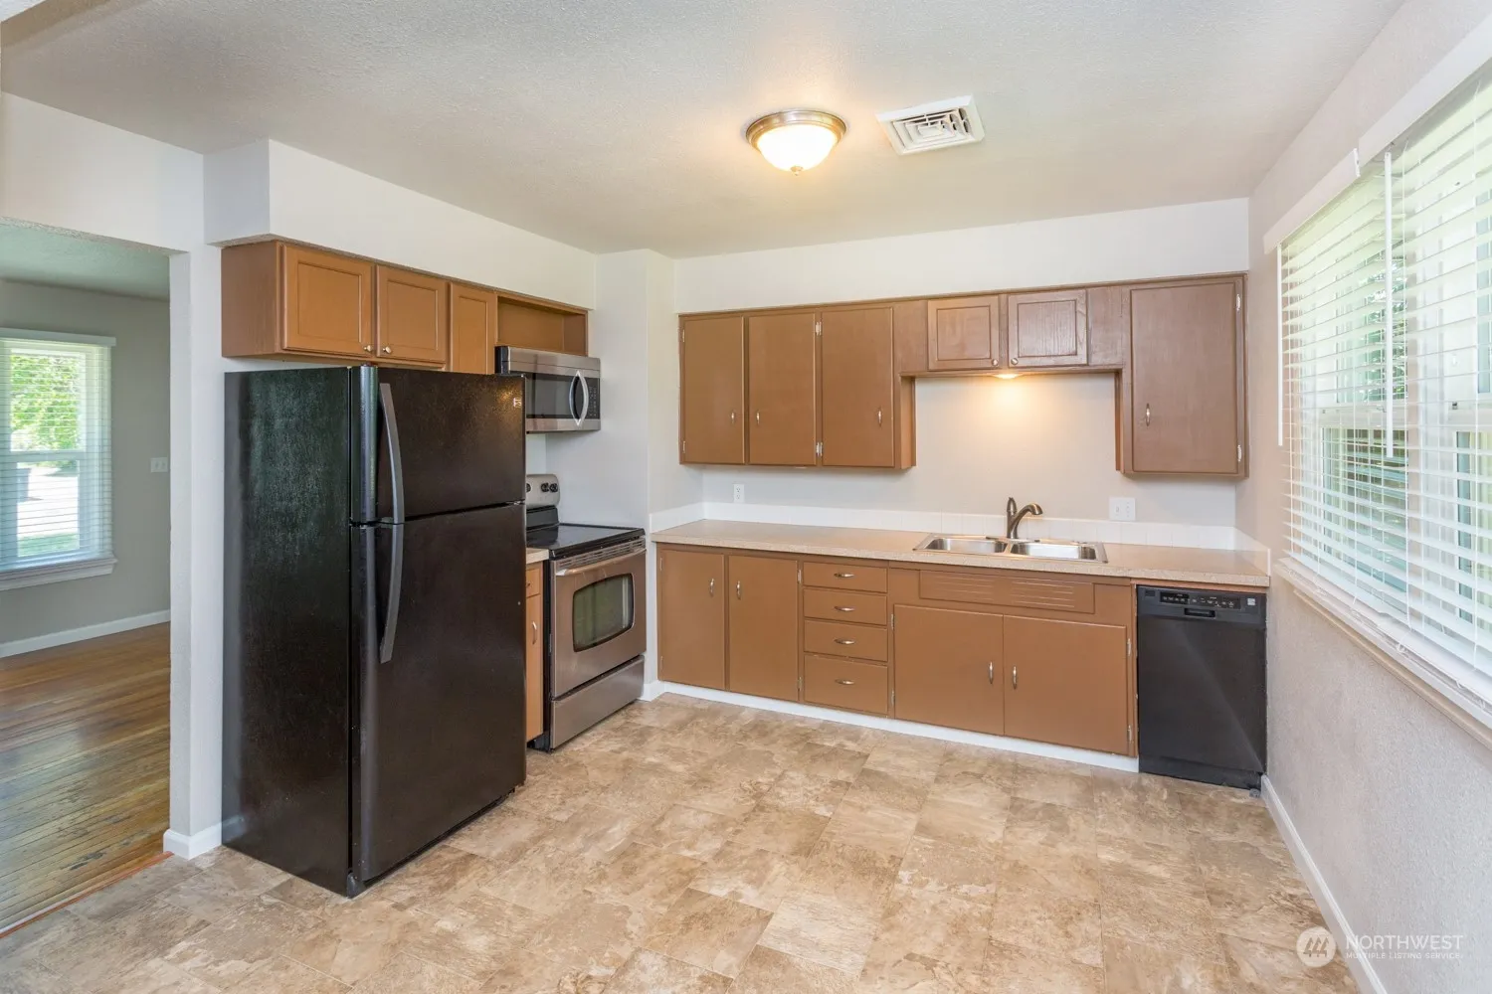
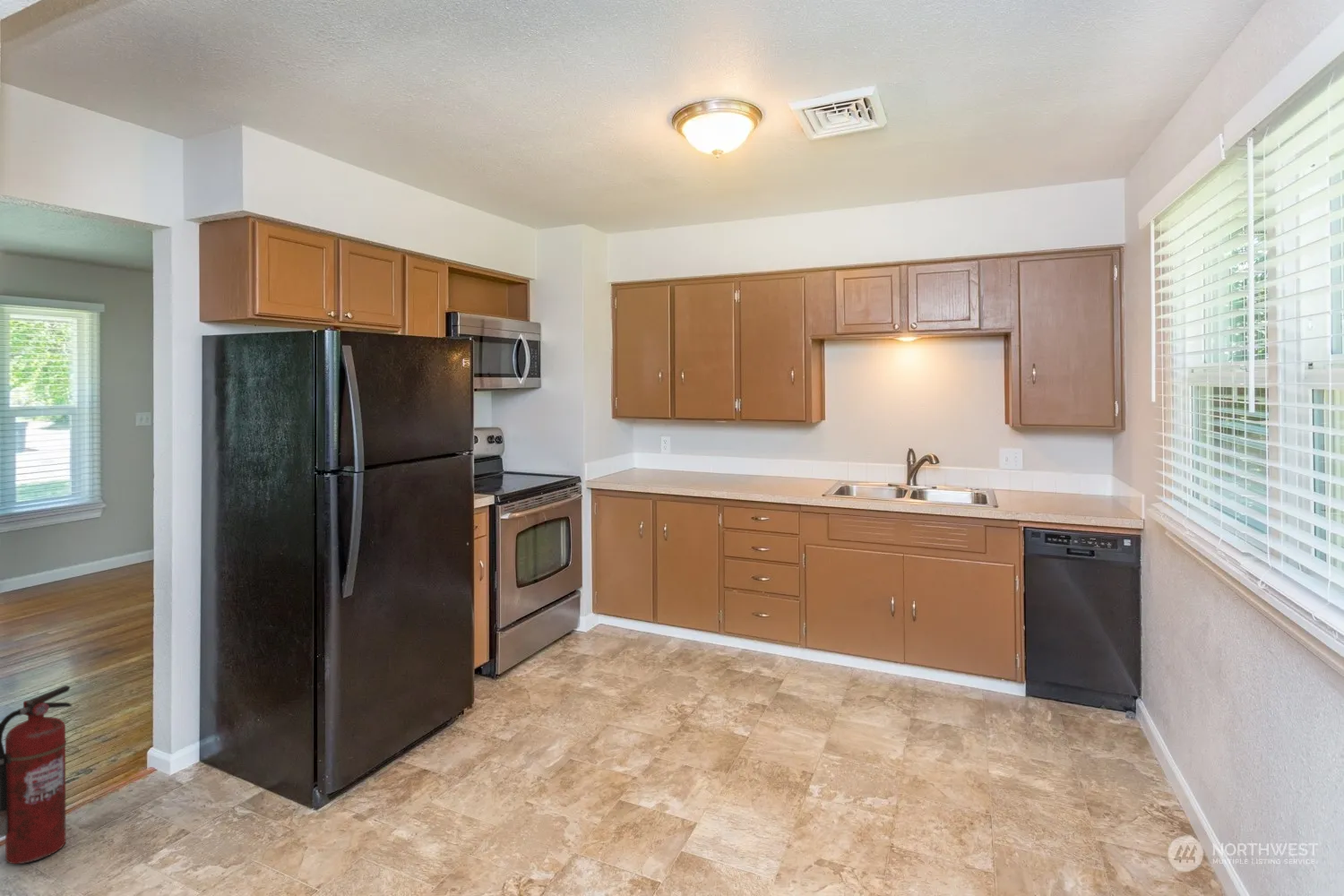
+ fire extinguisher [0,685,73,865]
